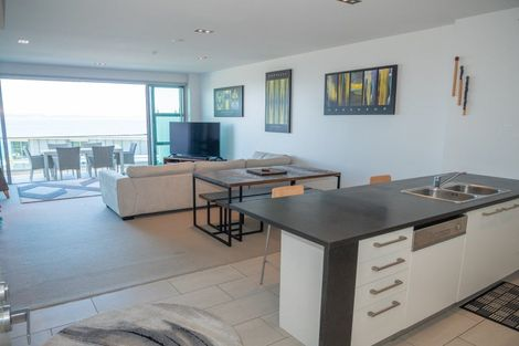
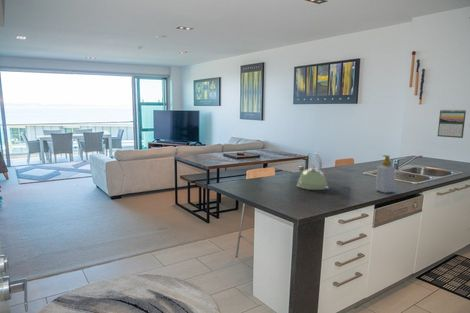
+ soap bottle [375,154,397,194]
+ calendar [437,108,467,139]
+ kettle [296,152,329,191]
